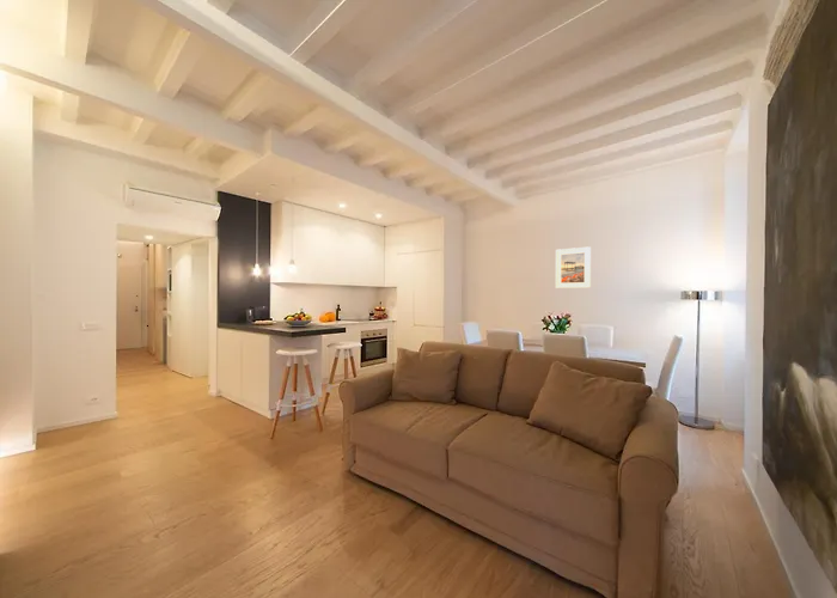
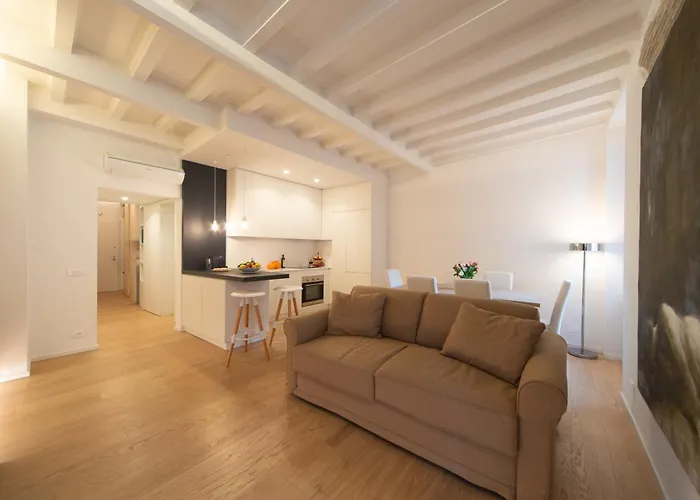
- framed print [555,245,592,289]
